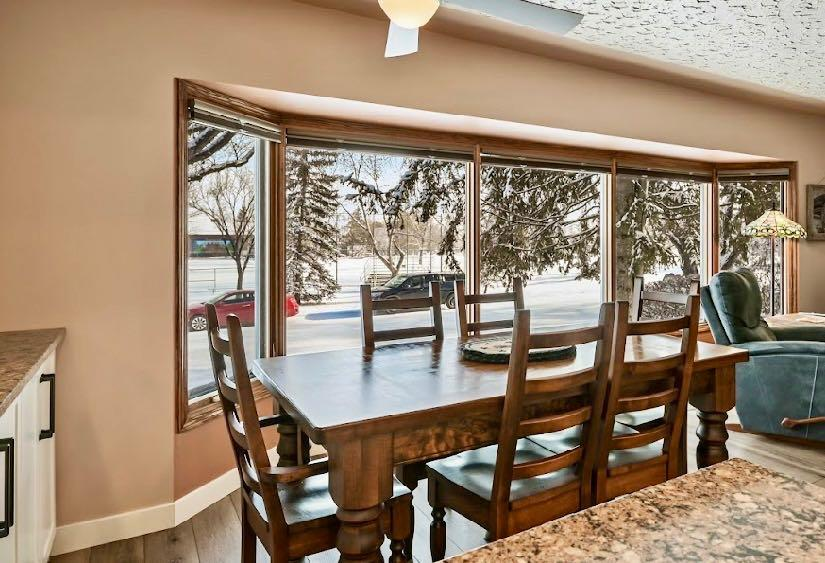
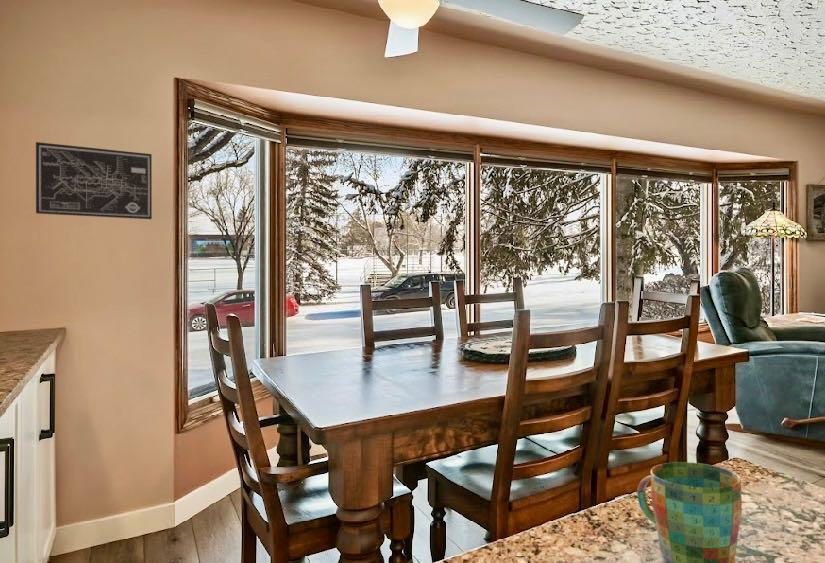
+ mug [636,461,743,563]
+ wall art [35,141,153,220]
